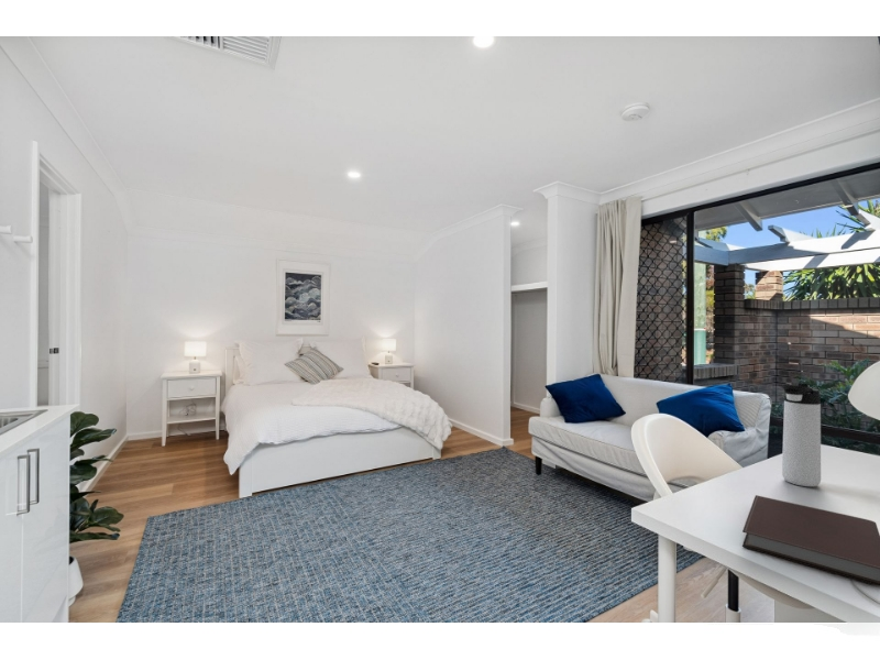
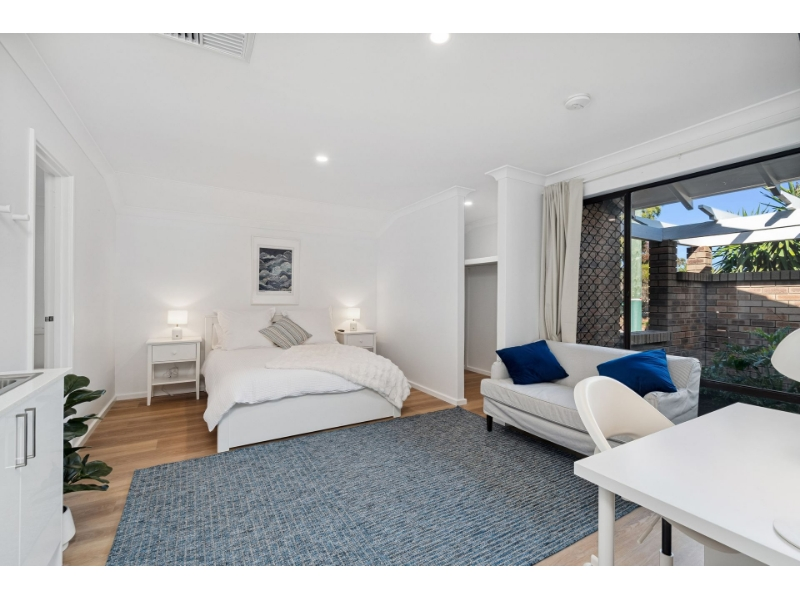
- notebook [741,494,880,587]
- thermos bottle [781,382,822,487]
